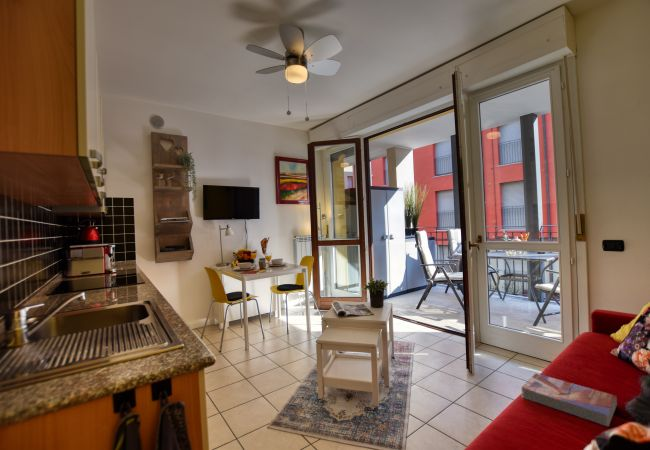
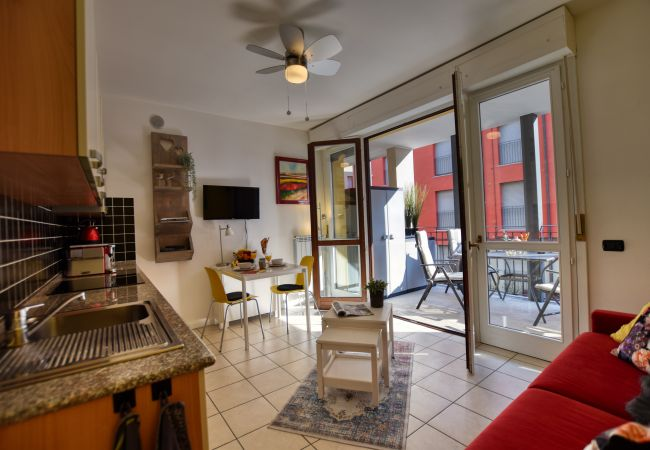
- textbook [520,372,618,428]
